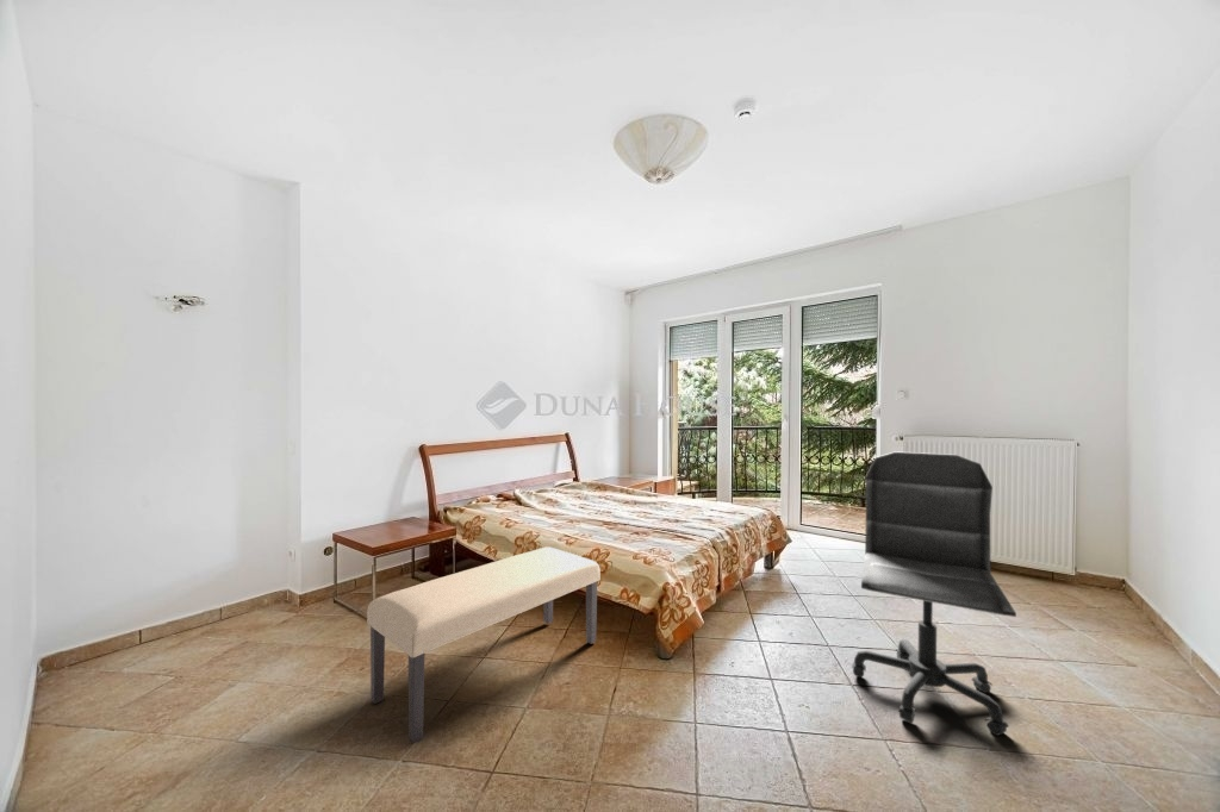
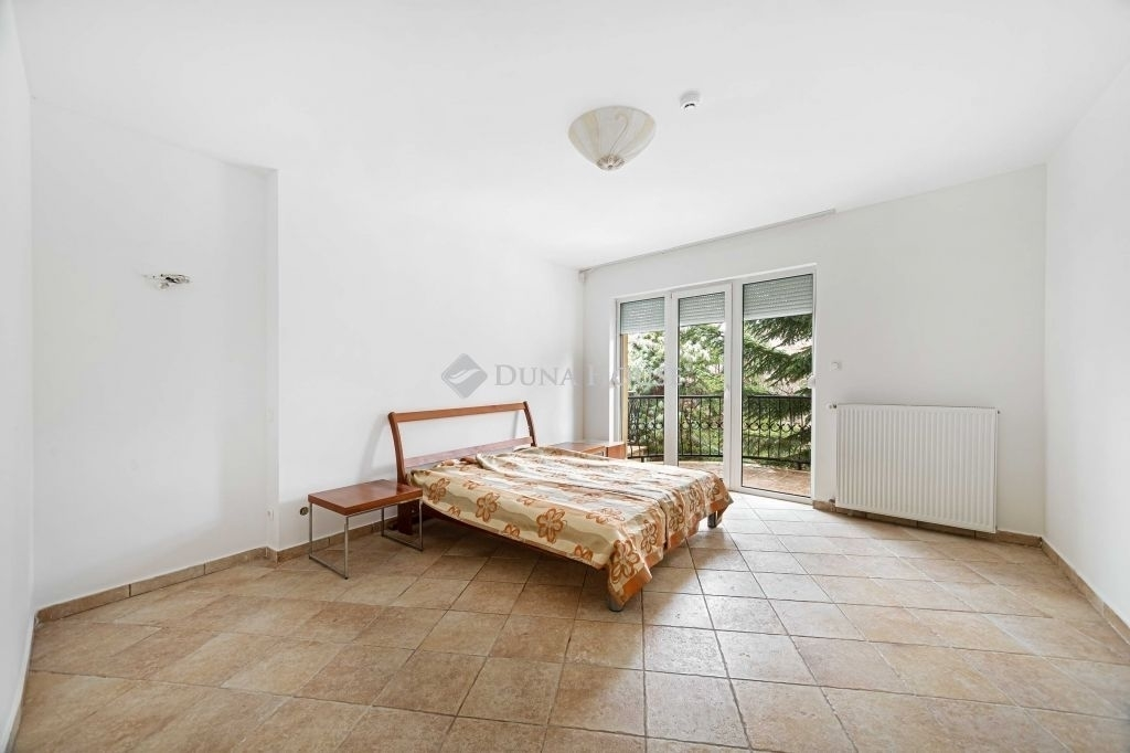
- office chair [851,450,1017,737]
- bench [366,545,602,744]
